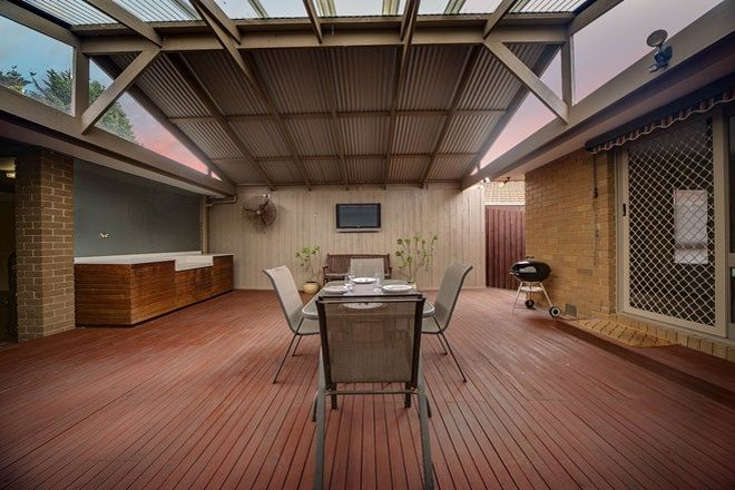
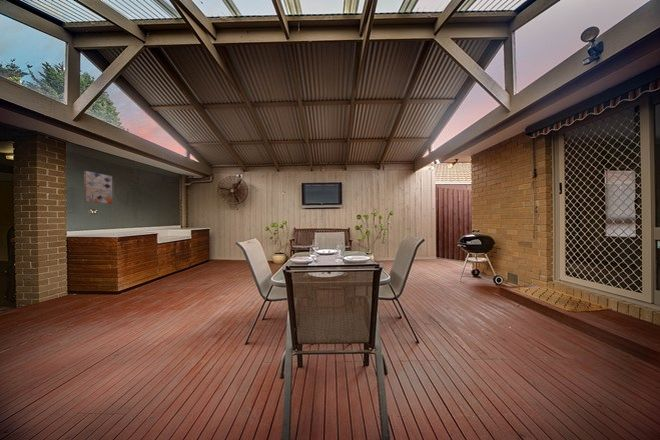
+ wall art [83,170,113,205]
